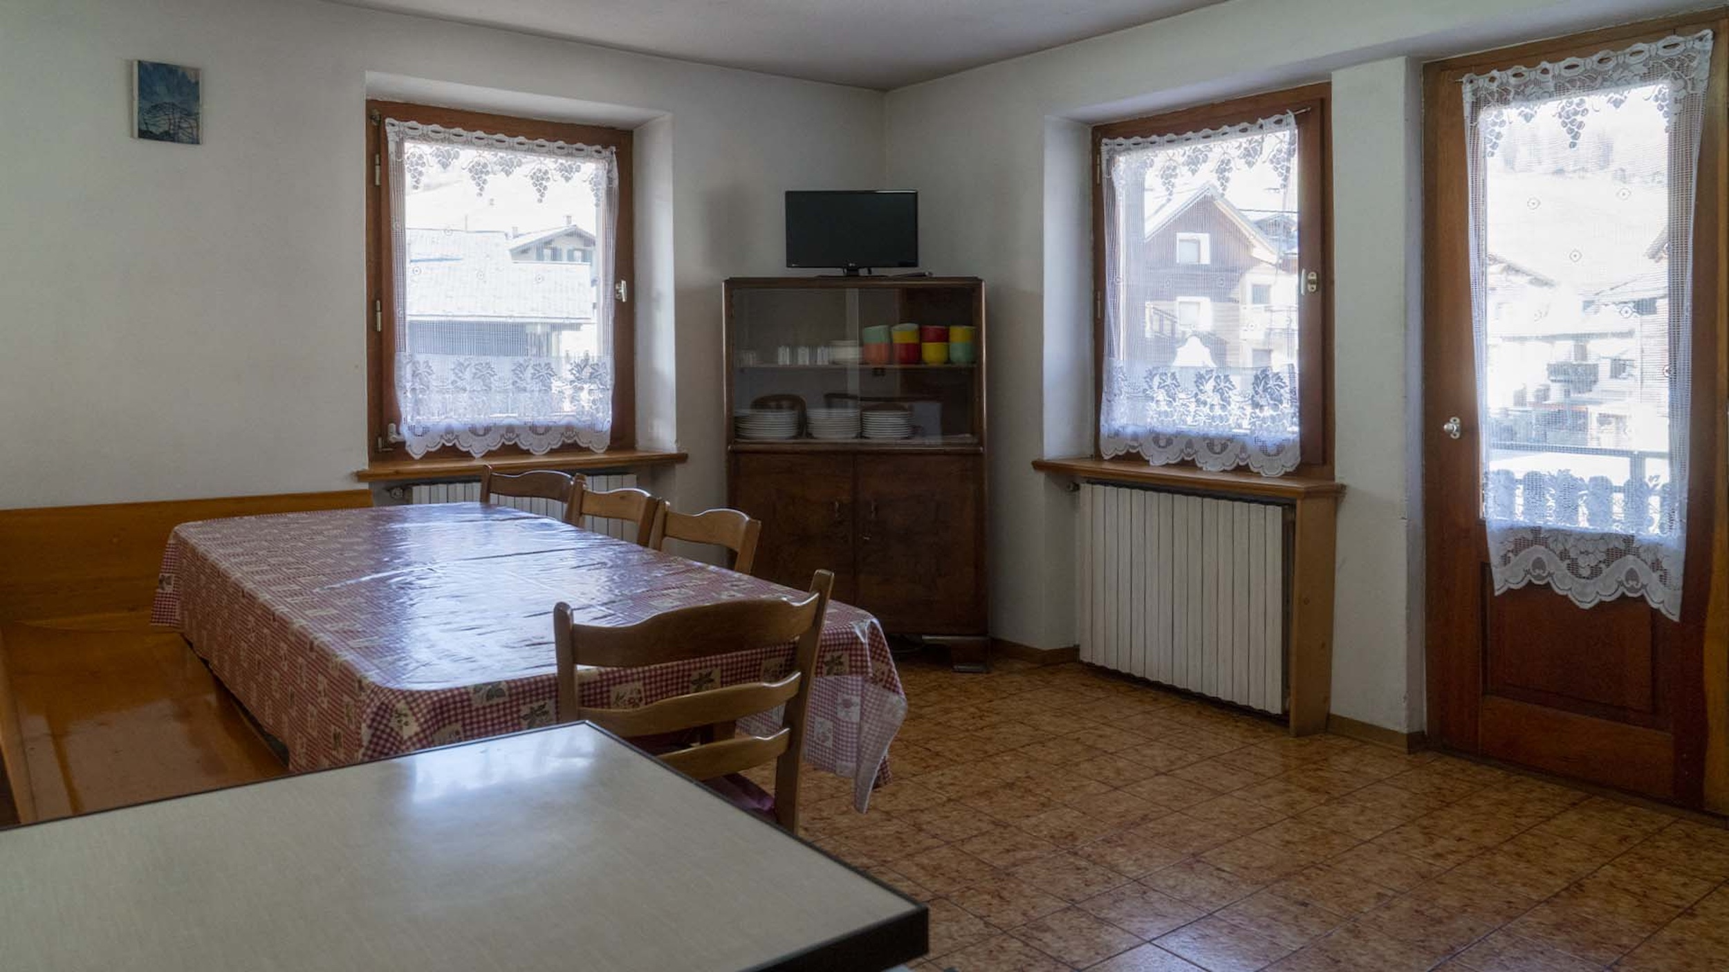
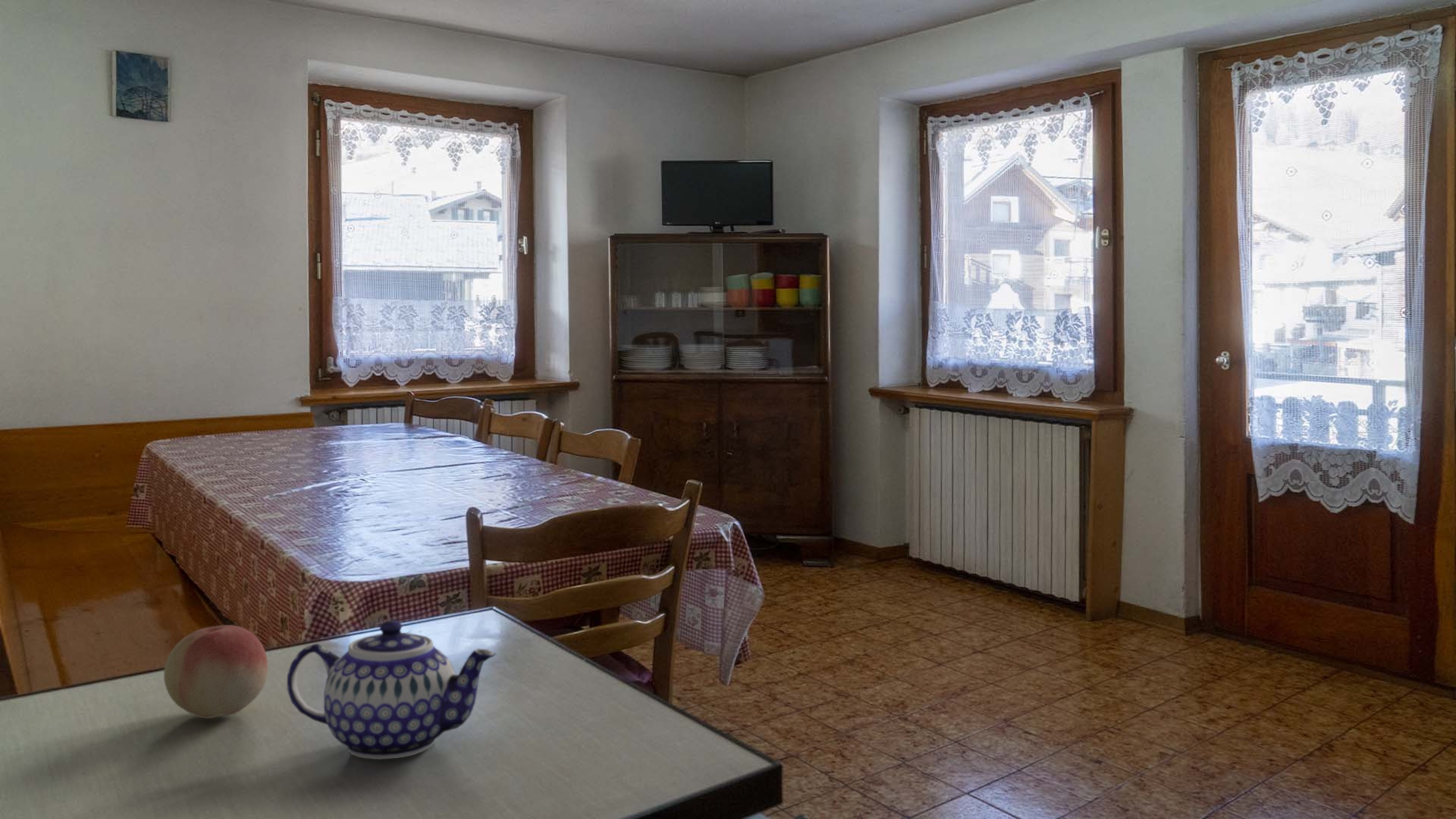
+ teapot [287,620,496,760]
+ fruit [163,624,268,719]
